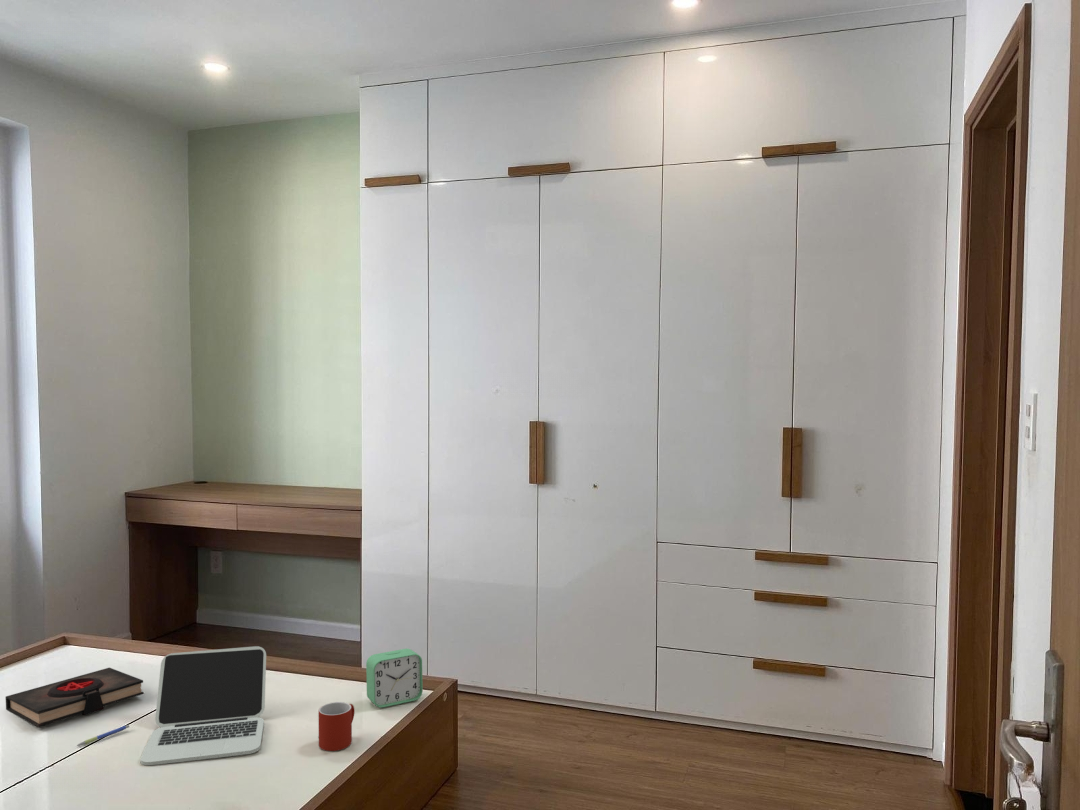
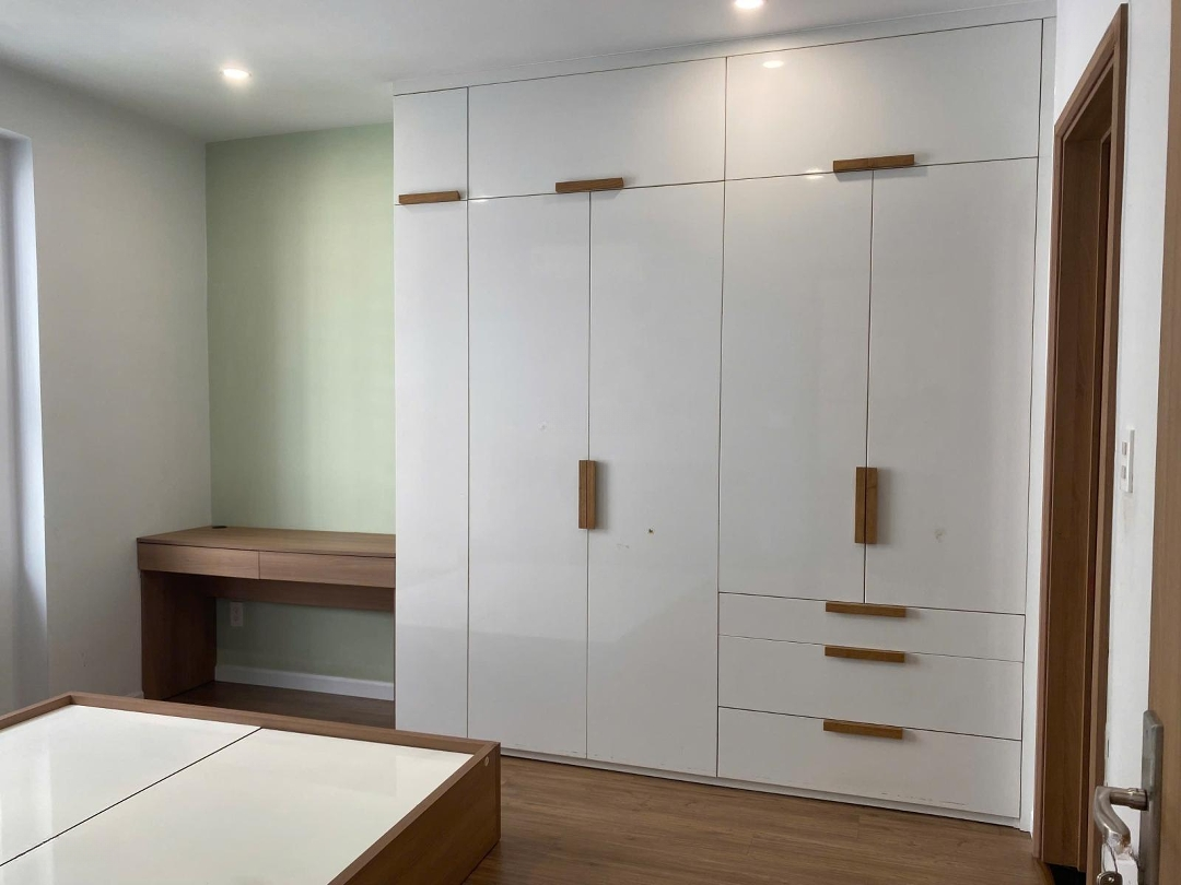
- book [5,667,145,728]
- pen [76,724,130,747]
- alarm clock [365,648,424,709]
- laptop [139,645,267,766]
- mug [318,701,356,752]
